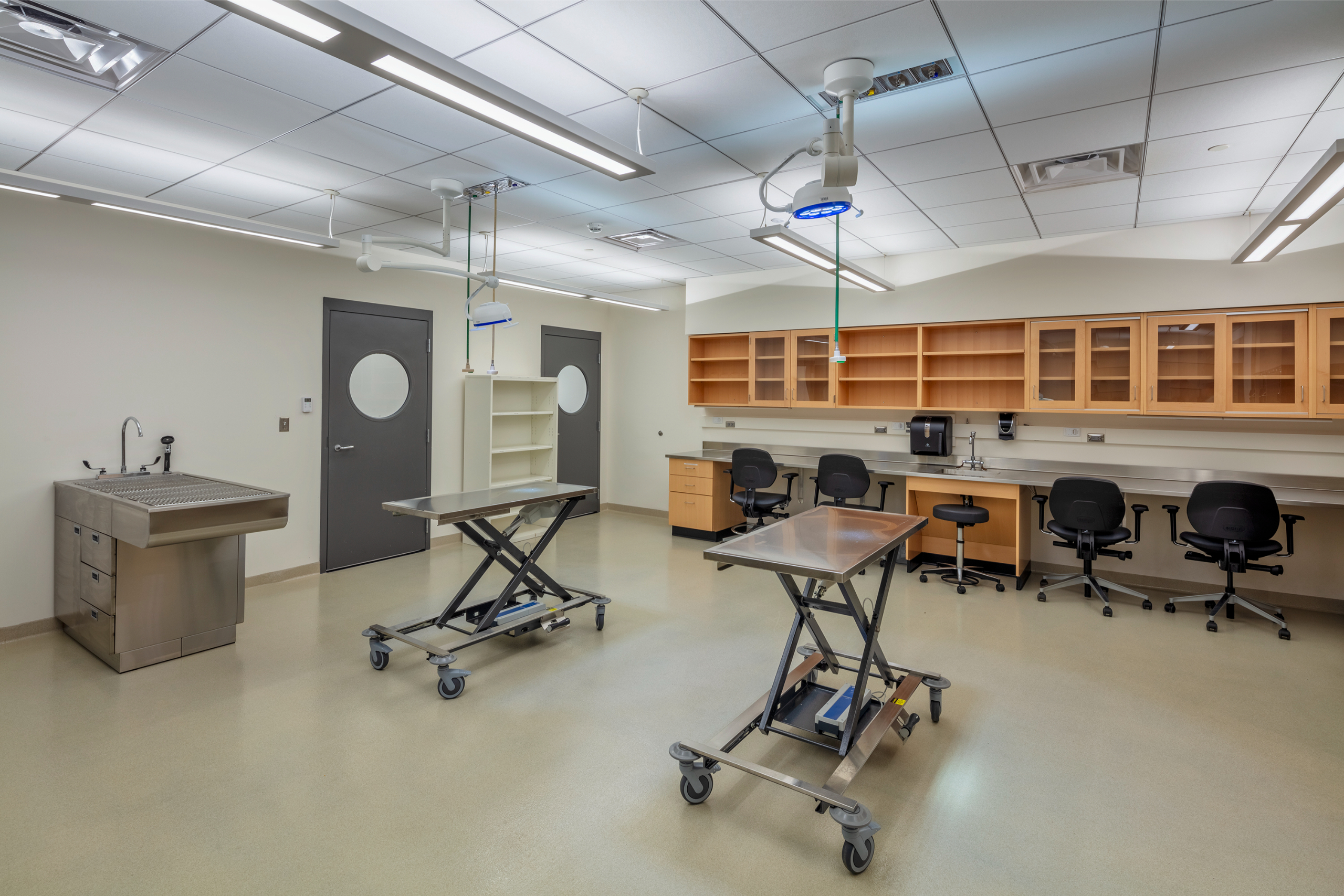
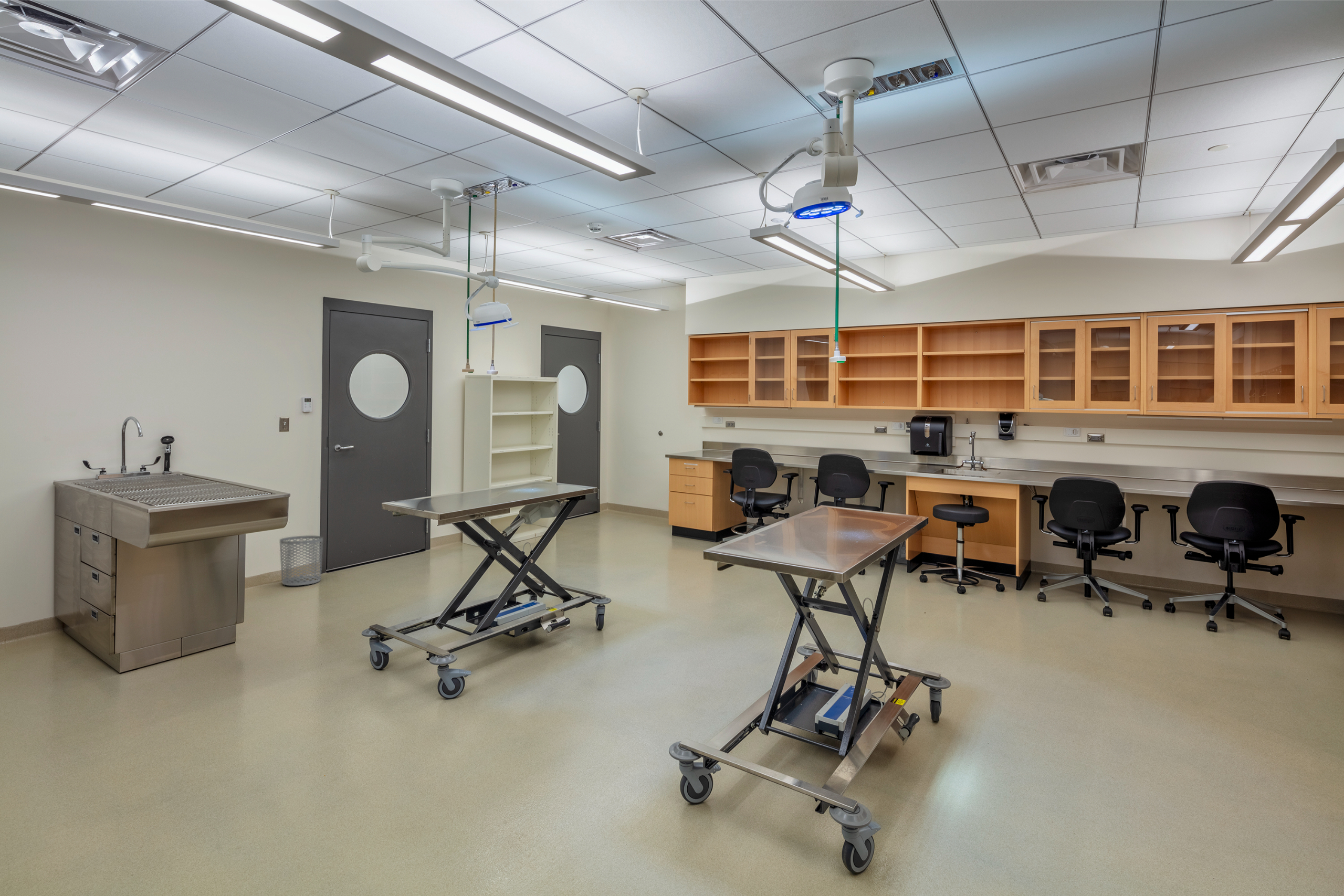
+ waste bin [279,535,323,586]
